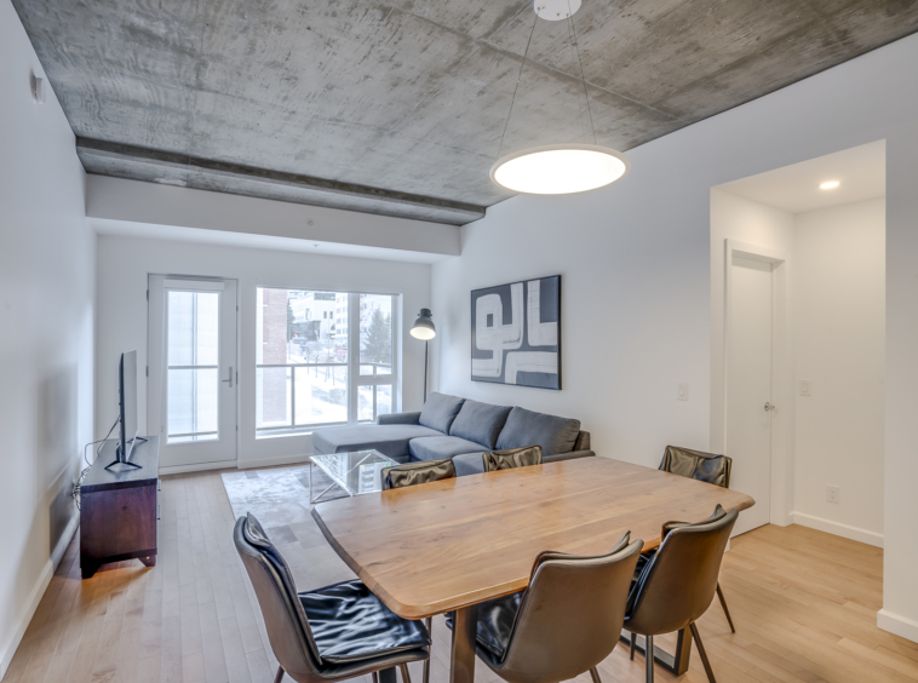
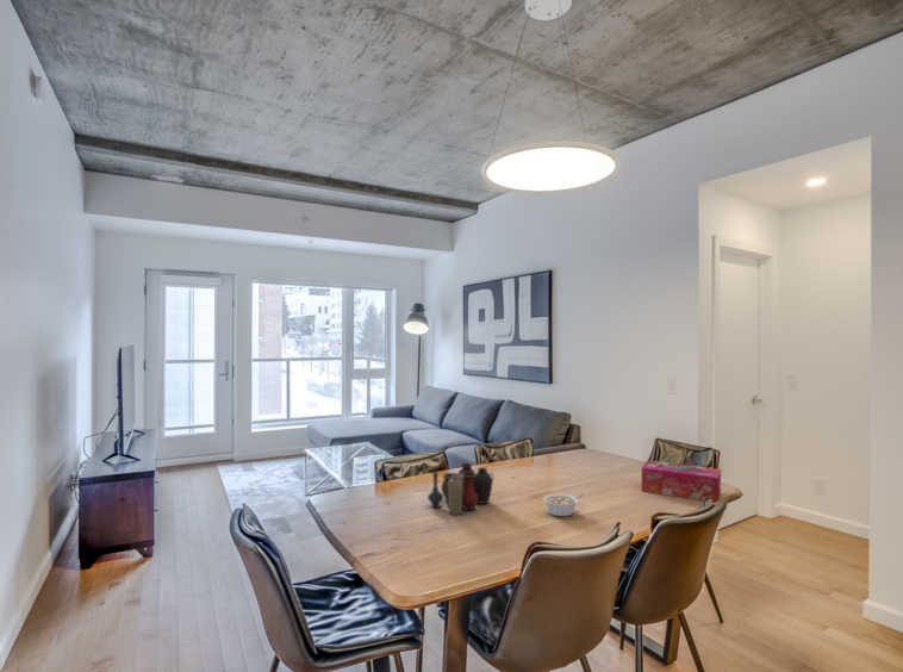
+ tissue box [641,459,722,504]
+ legume [542,493,585,517]
+ vase [426,461,496,516]
